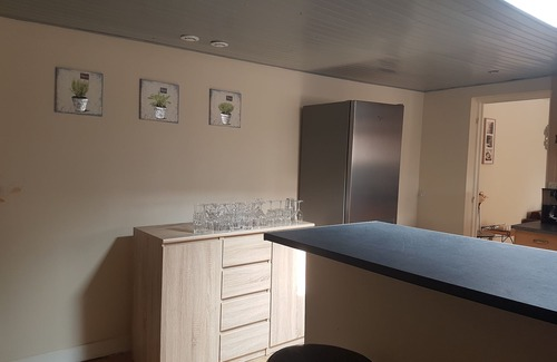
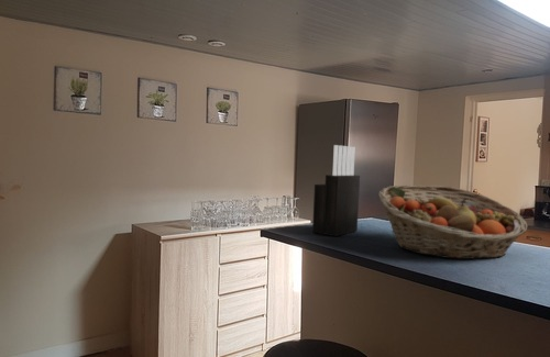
+ fruit basket [377,185,529,260]
+ knife block [311,144,361,237]
